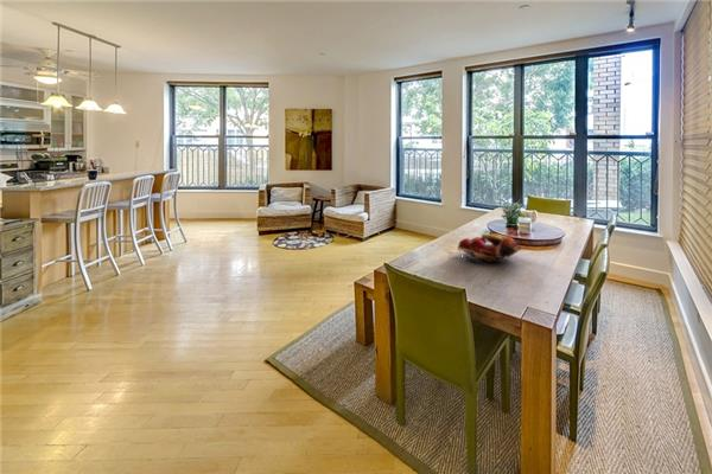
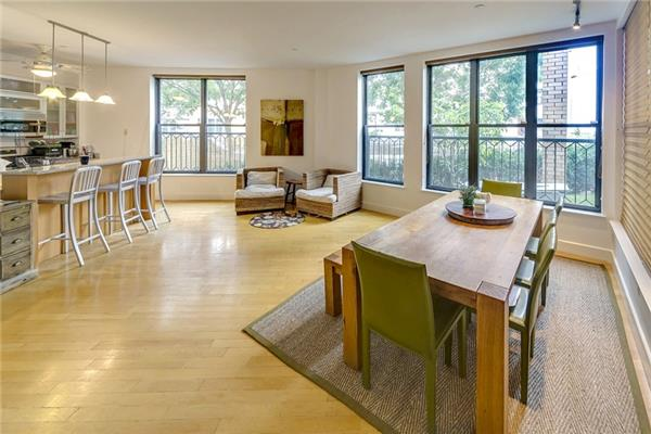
- fruit basket [456,232,522,262]
